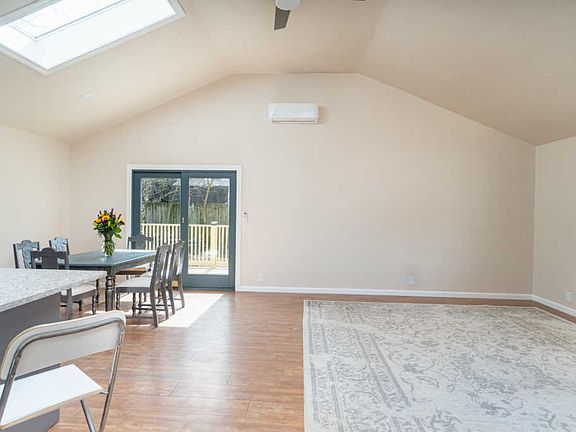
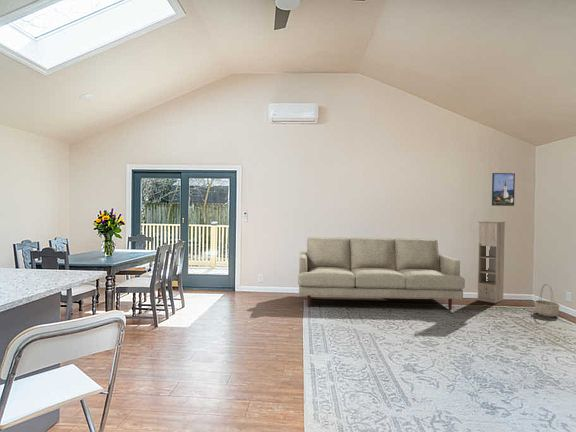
+ basket [533,283,561,318]
+ sofa [297,236,466,311]
+ storage cabinet [477,220,506,304]
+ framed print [491,172,516,207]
